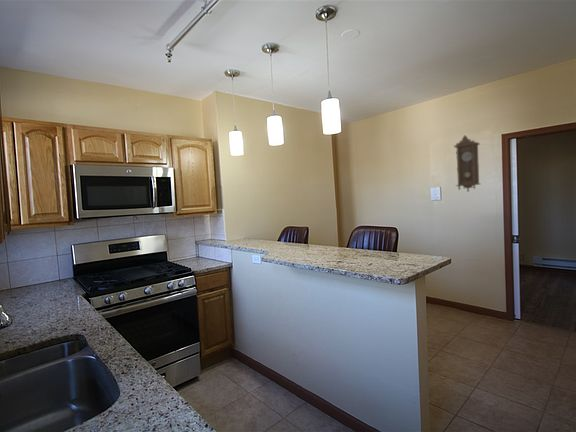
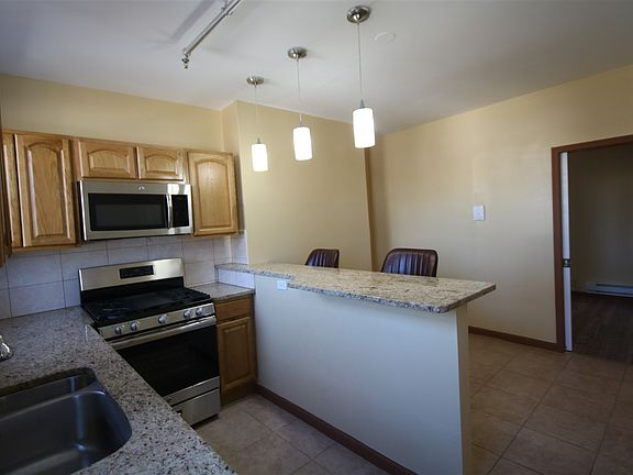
- pendulum clock [453,134,482,193]
